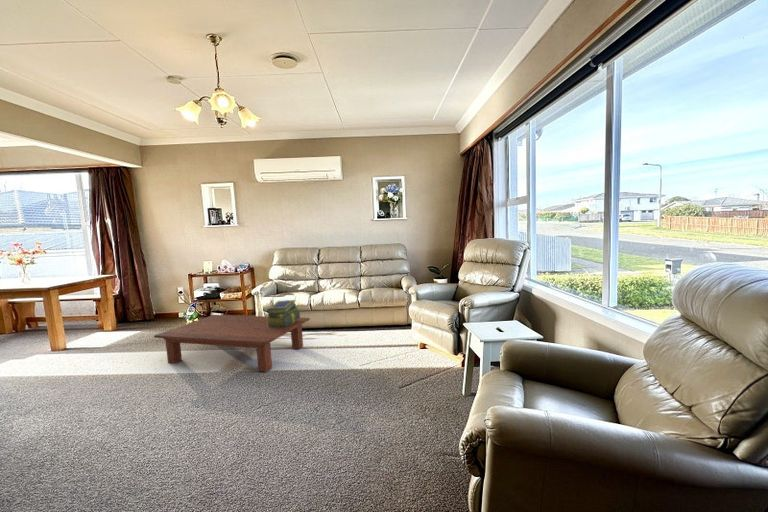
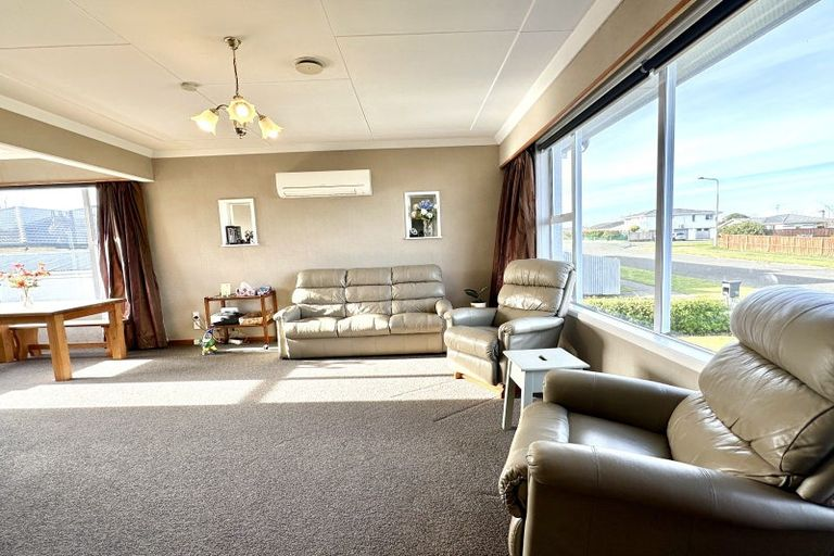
- coffee table [153,314,311,373]
- stack of books [266,299,301,328]
